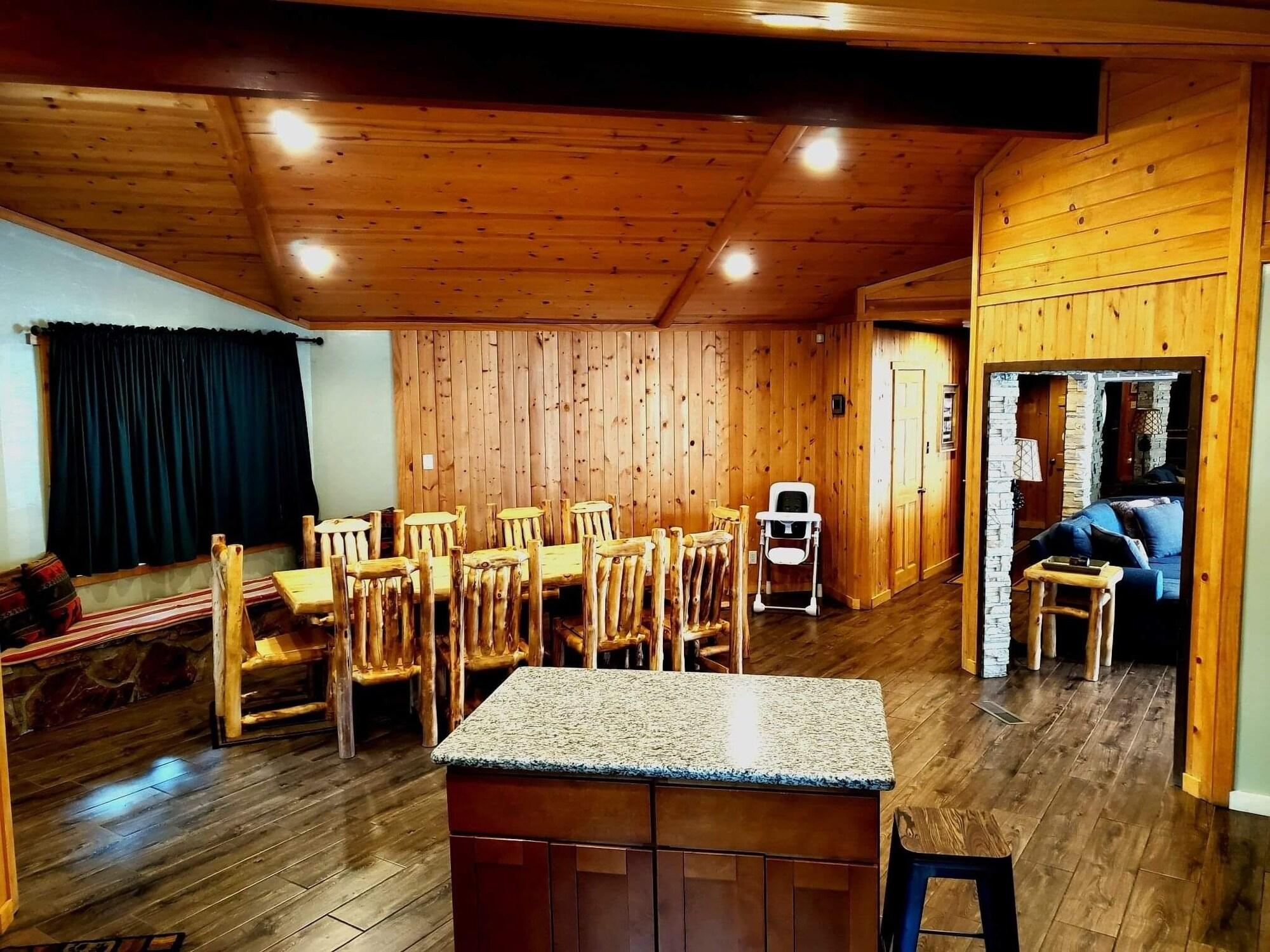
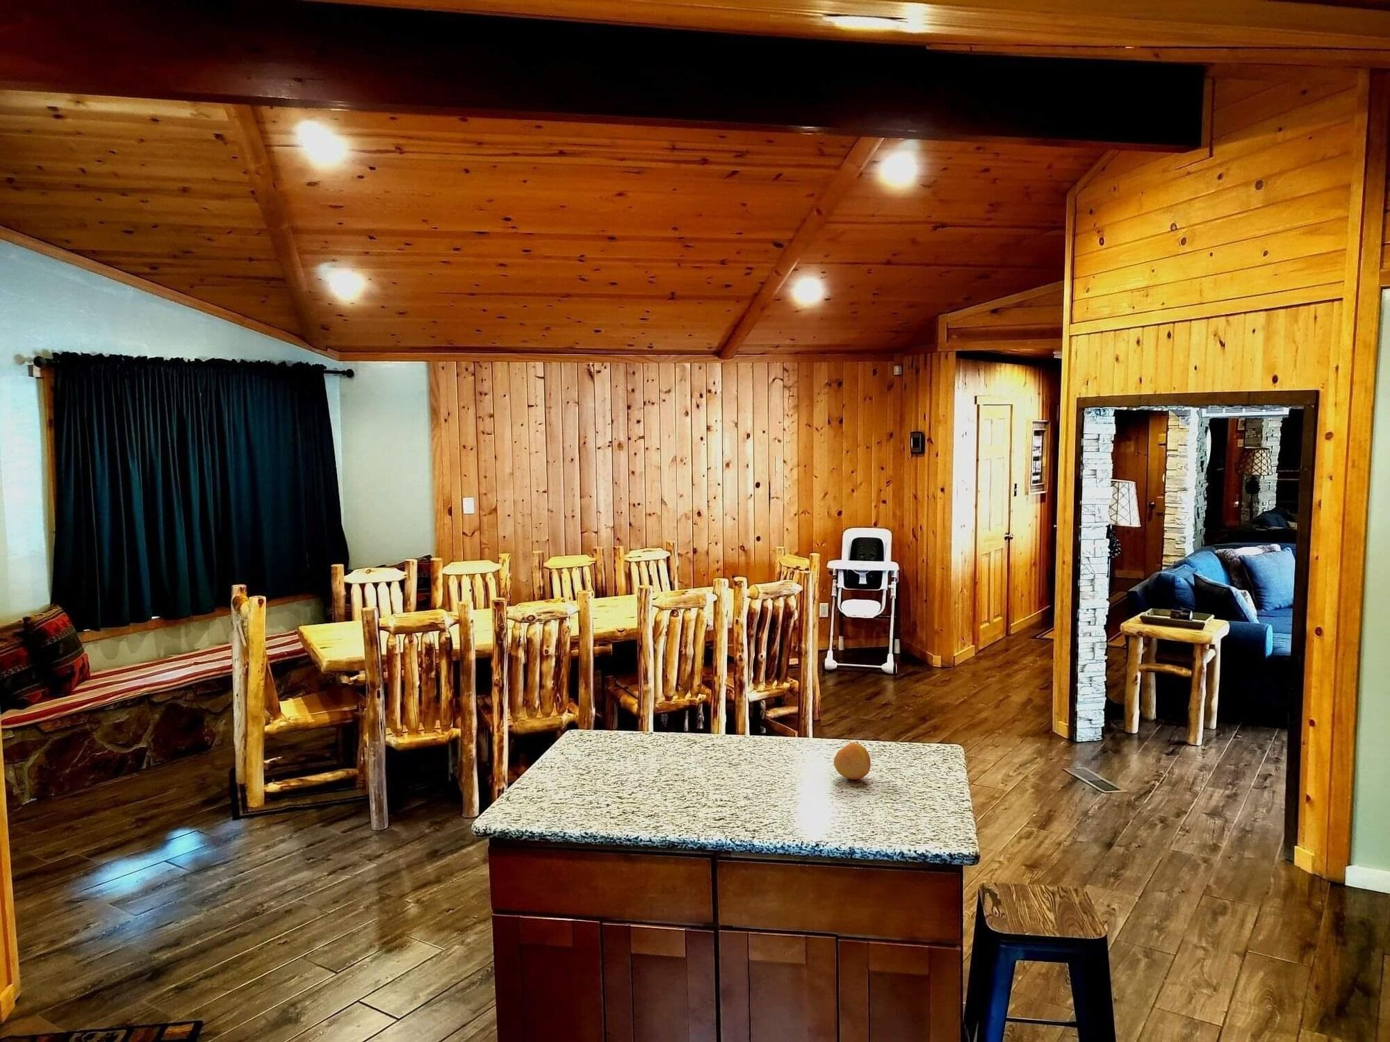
+ fruit [833,742,871,780]
